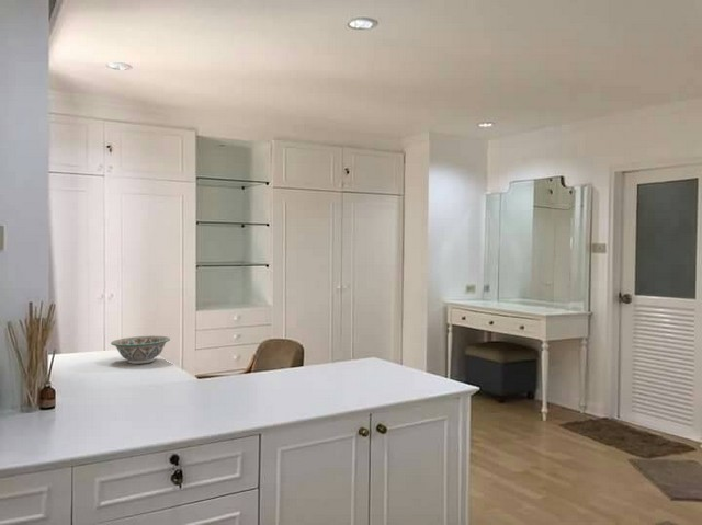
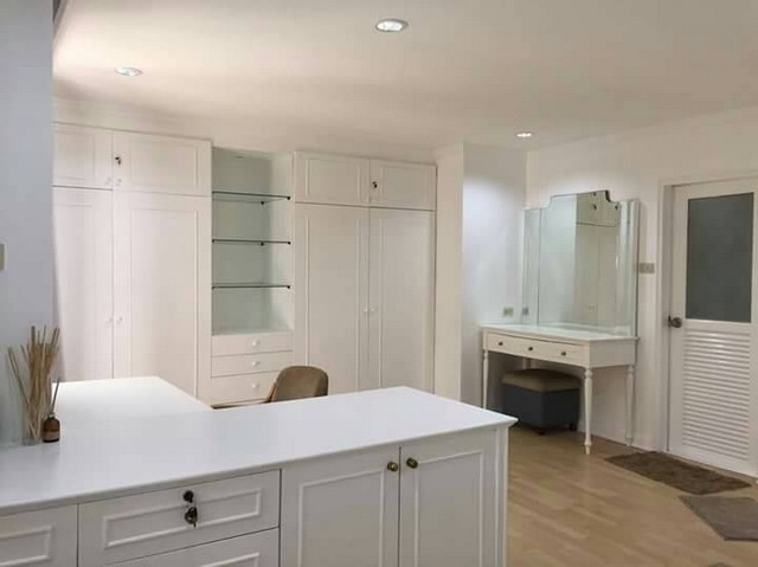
- decorative bowl [110,335,171,365]
